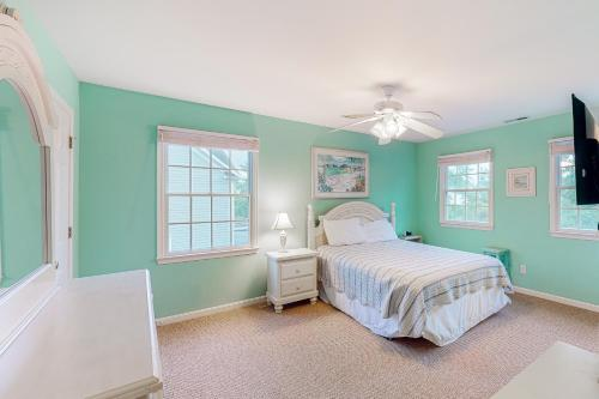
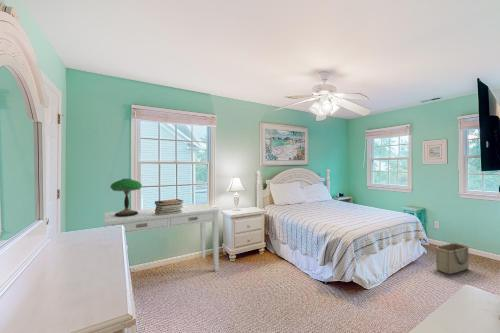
+ book stack [154,198,184,215]
+ desk [103,203,220,272]
+ table lamp [109,178,143,217]
+ basket [434,242,471,275]
